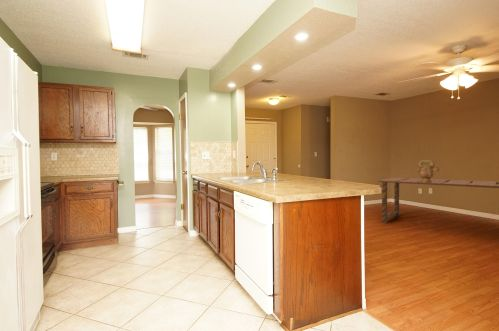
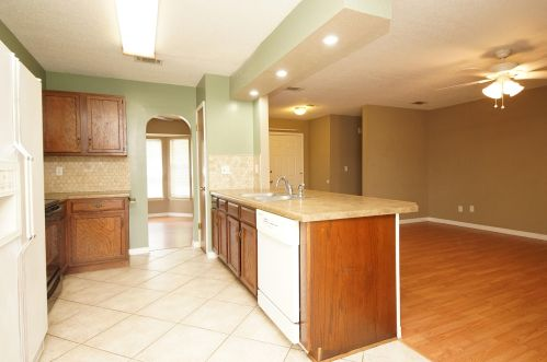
- decorative urn [416,159,440,182]
- dining table [378,176,499,225]
